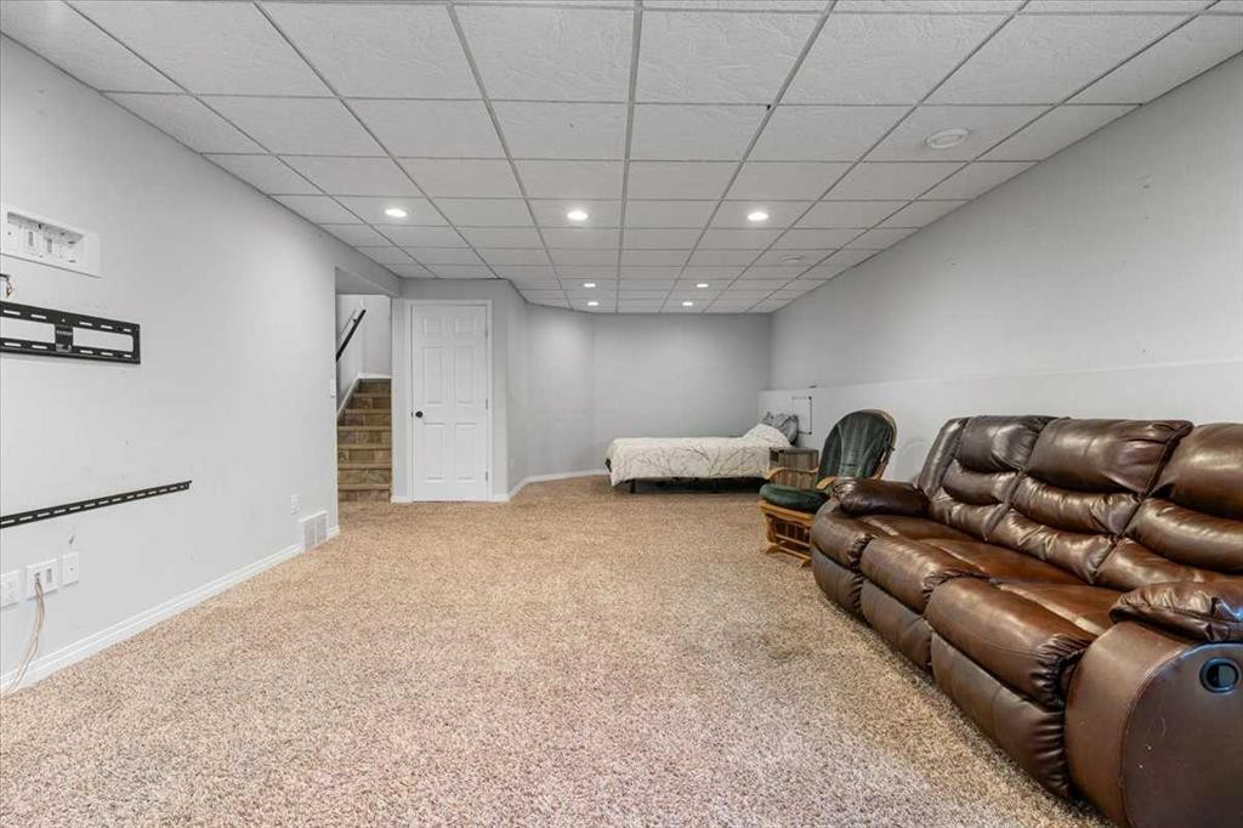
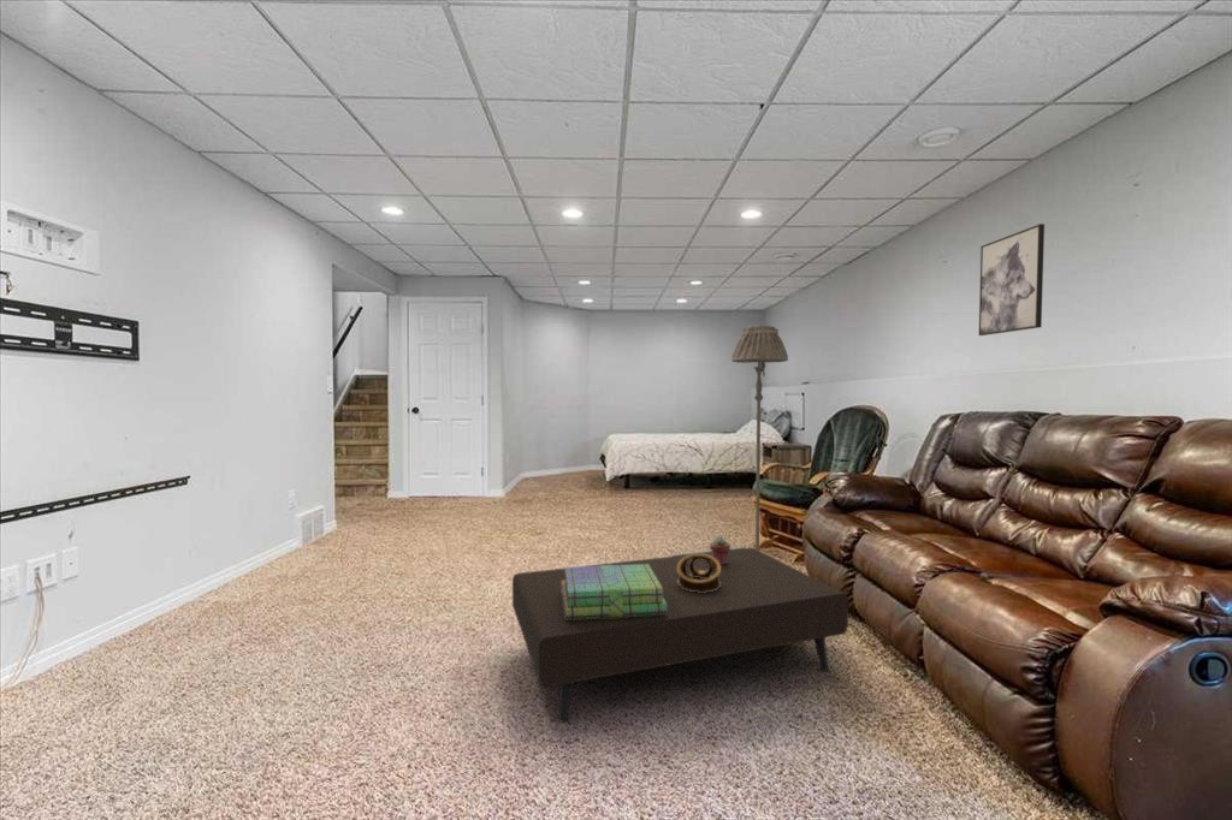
+ coffee table [511,546,849,724]
+ wall art [978,222,1046,337]
+ stack of books [562,564,667,619]
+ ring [677,554,721,593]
+ potted succulent [709,535,732,564]
+ floor lamp [730,325,789,551]
